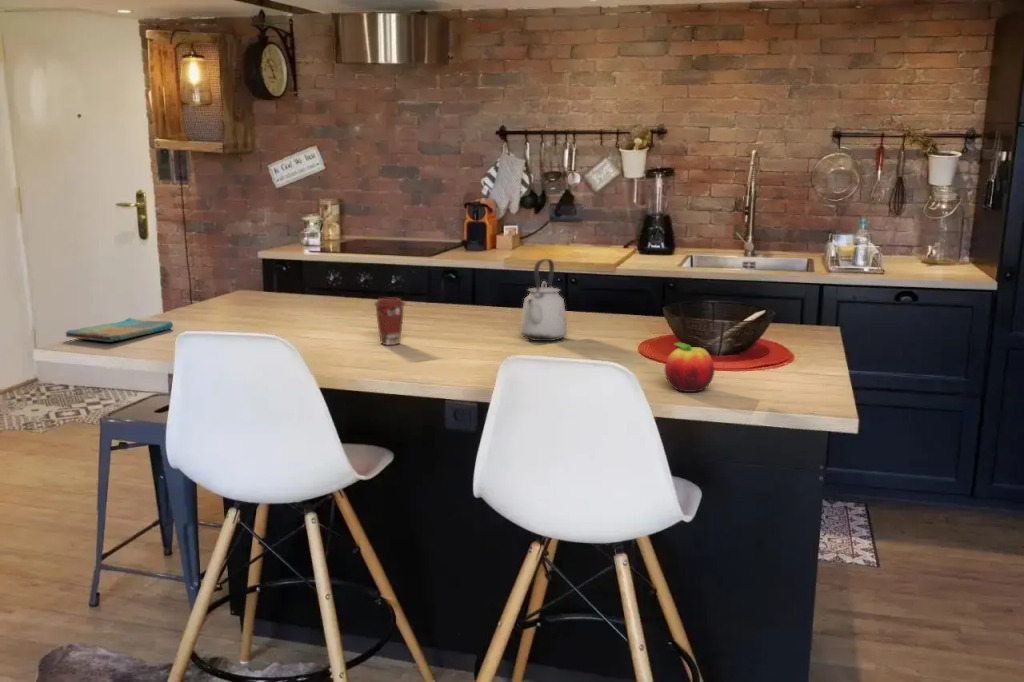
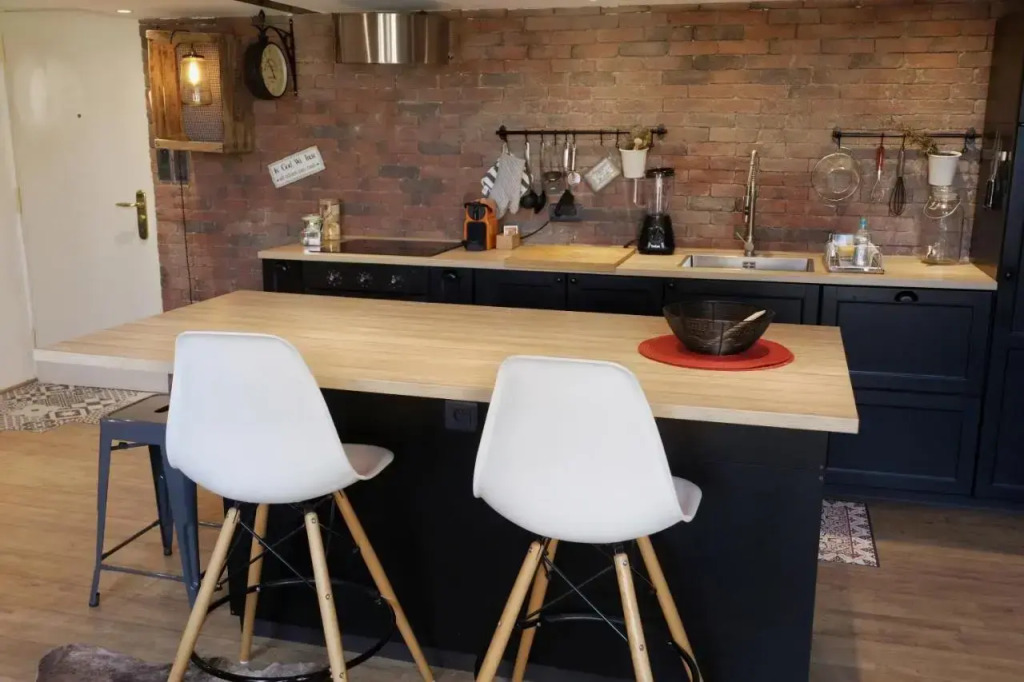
- kettle [519,258,568,342]
- dish towel [65,317,174,343]
- fruit [664,341,715,393]
- coffee cup [373,297,406,346]
